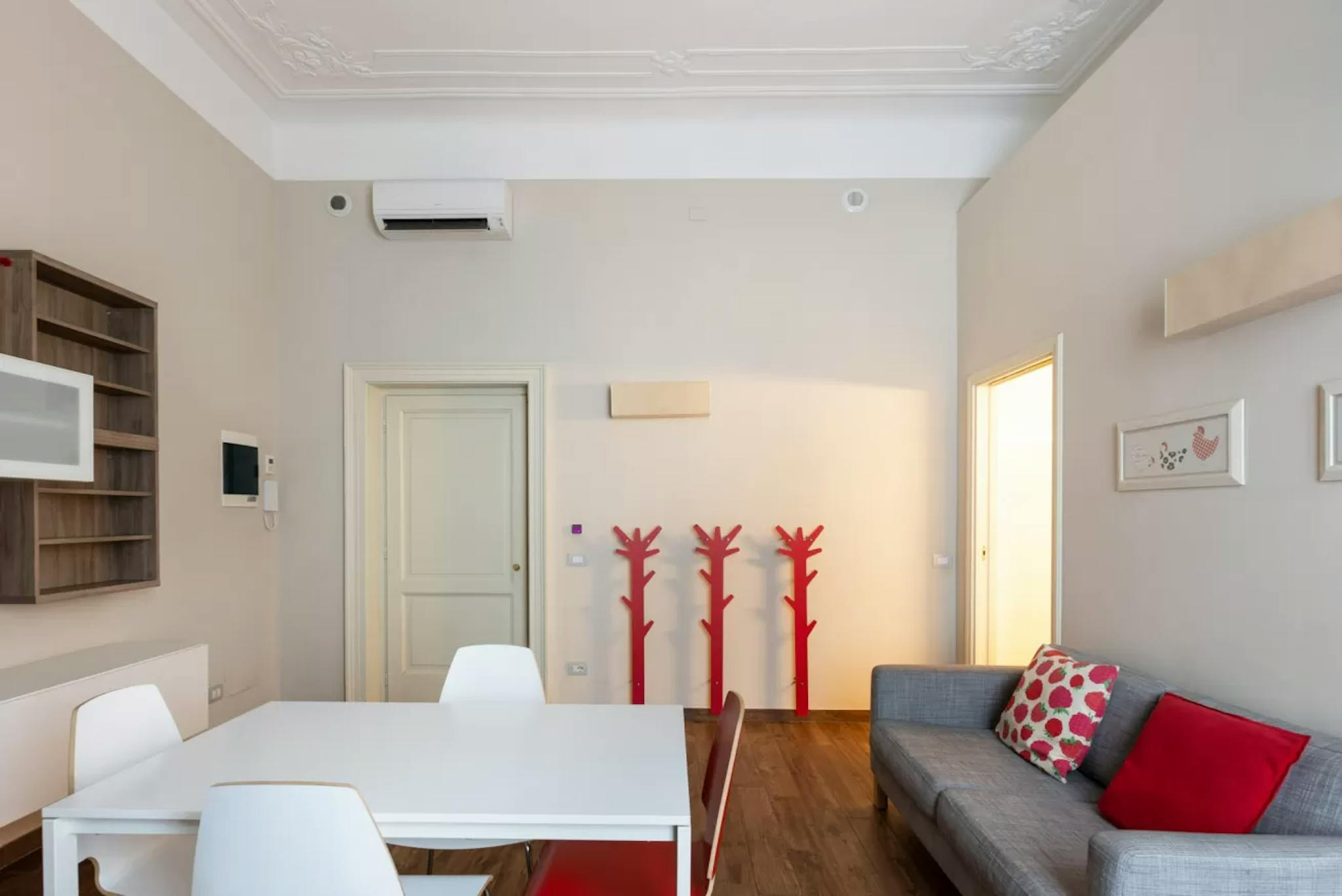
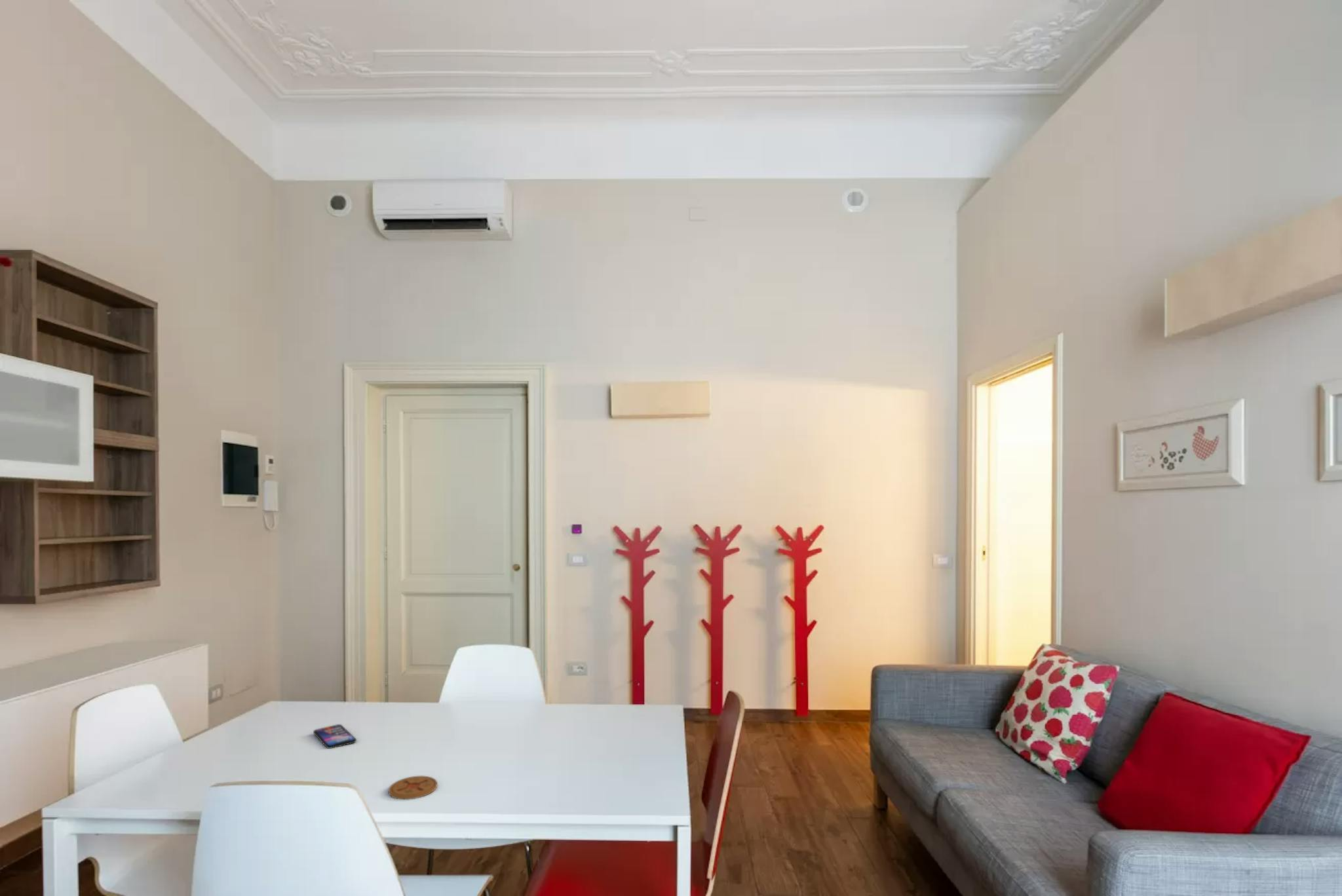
+ smartphone [313,724,357,749]
+ coaster [388,775,438,800]
